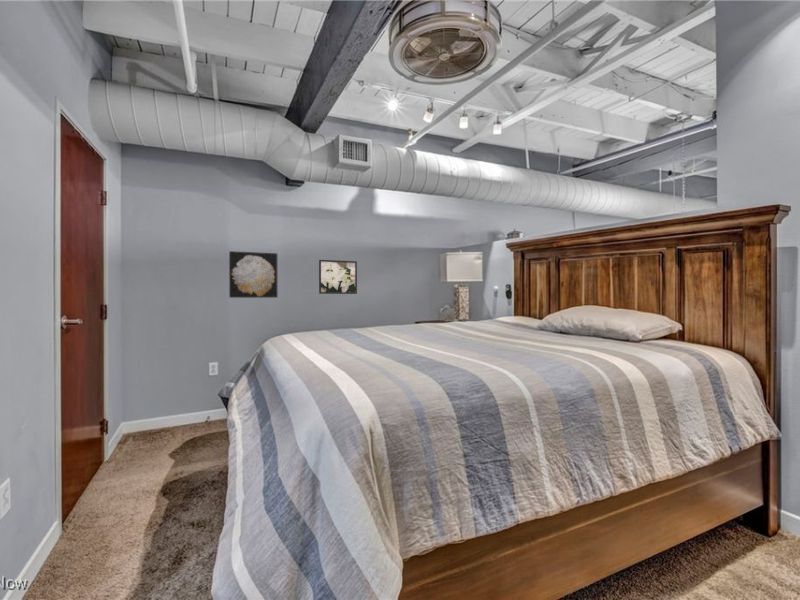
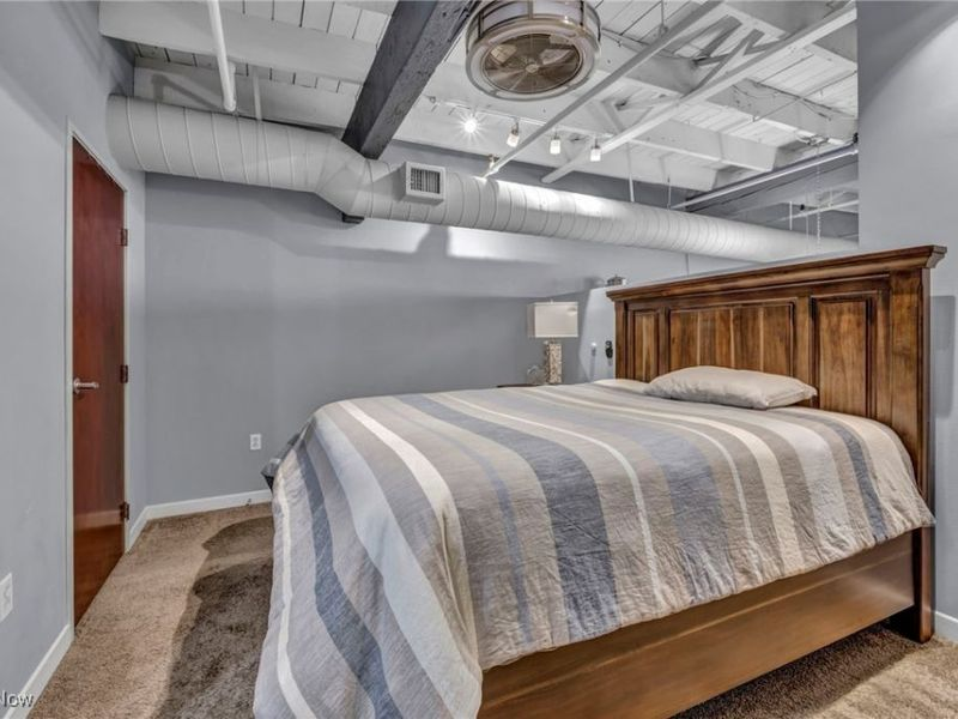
- wall art [228,250,279,299]
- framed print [318,259,358,295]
